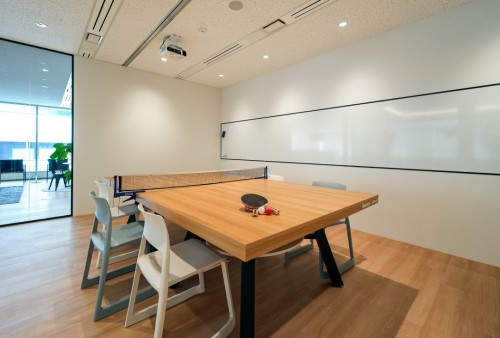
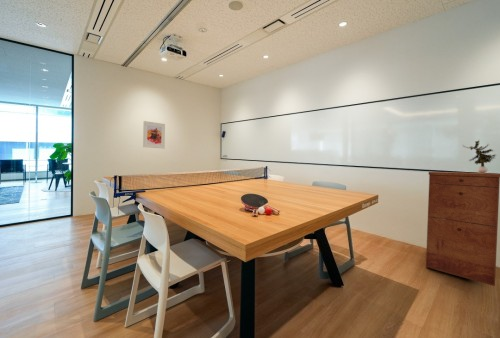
+ potted plant [463,139,497,173]
+ filing cabinet [425,171,500,287]
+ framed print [142,120,166,150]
